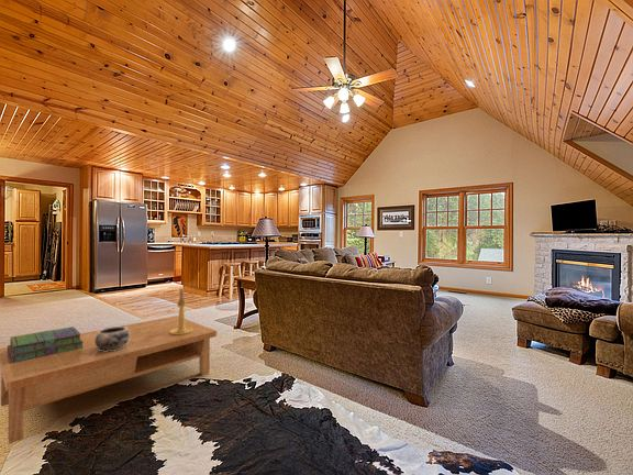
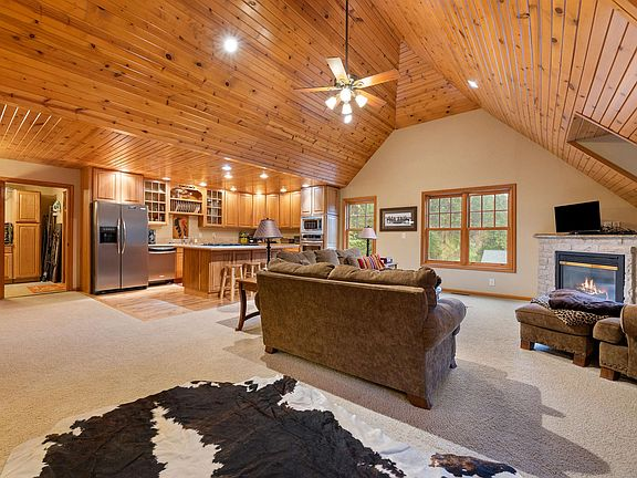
- candle holder [170,287,193,334]
- stack of books [7,325,84,363]
- coffee table [0,314,218,444]
- decorative bowl [95,325,130,352]
